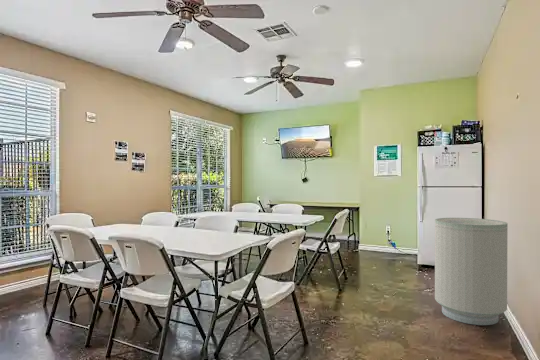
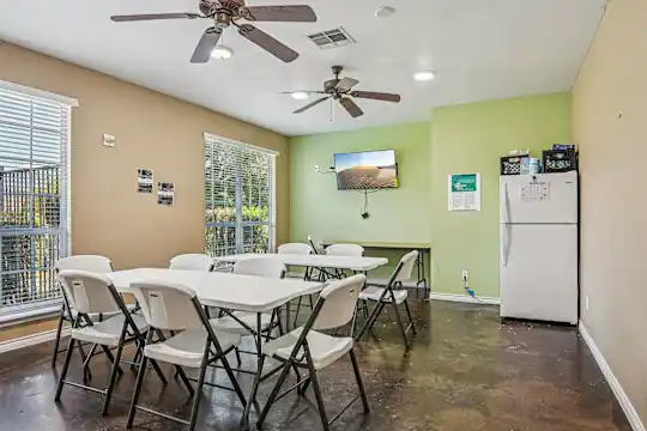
- trash can [434,217,509,326]
